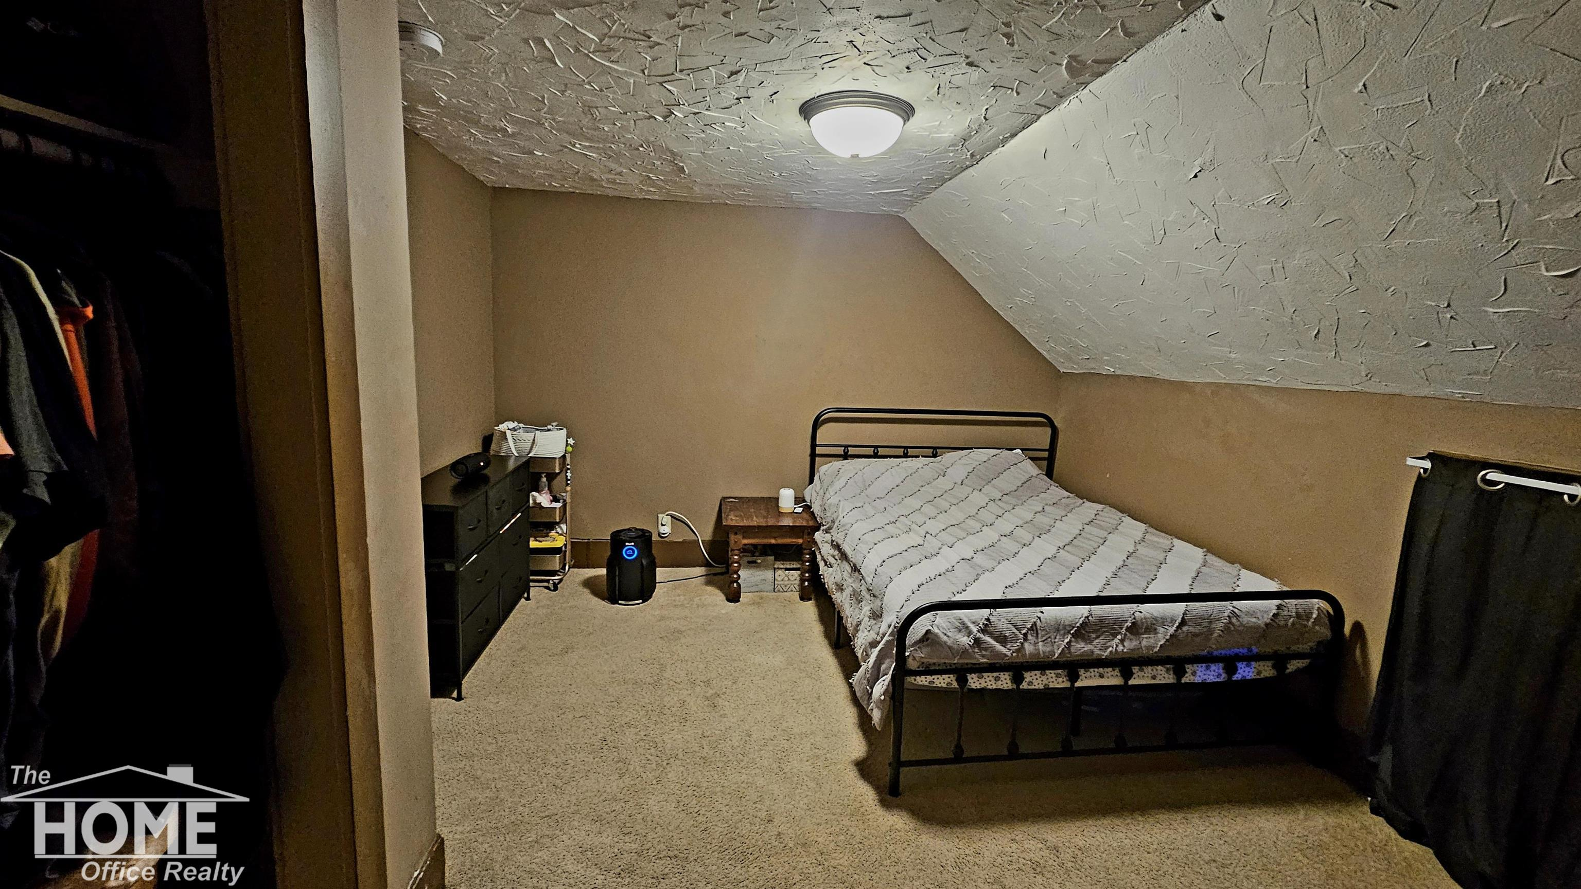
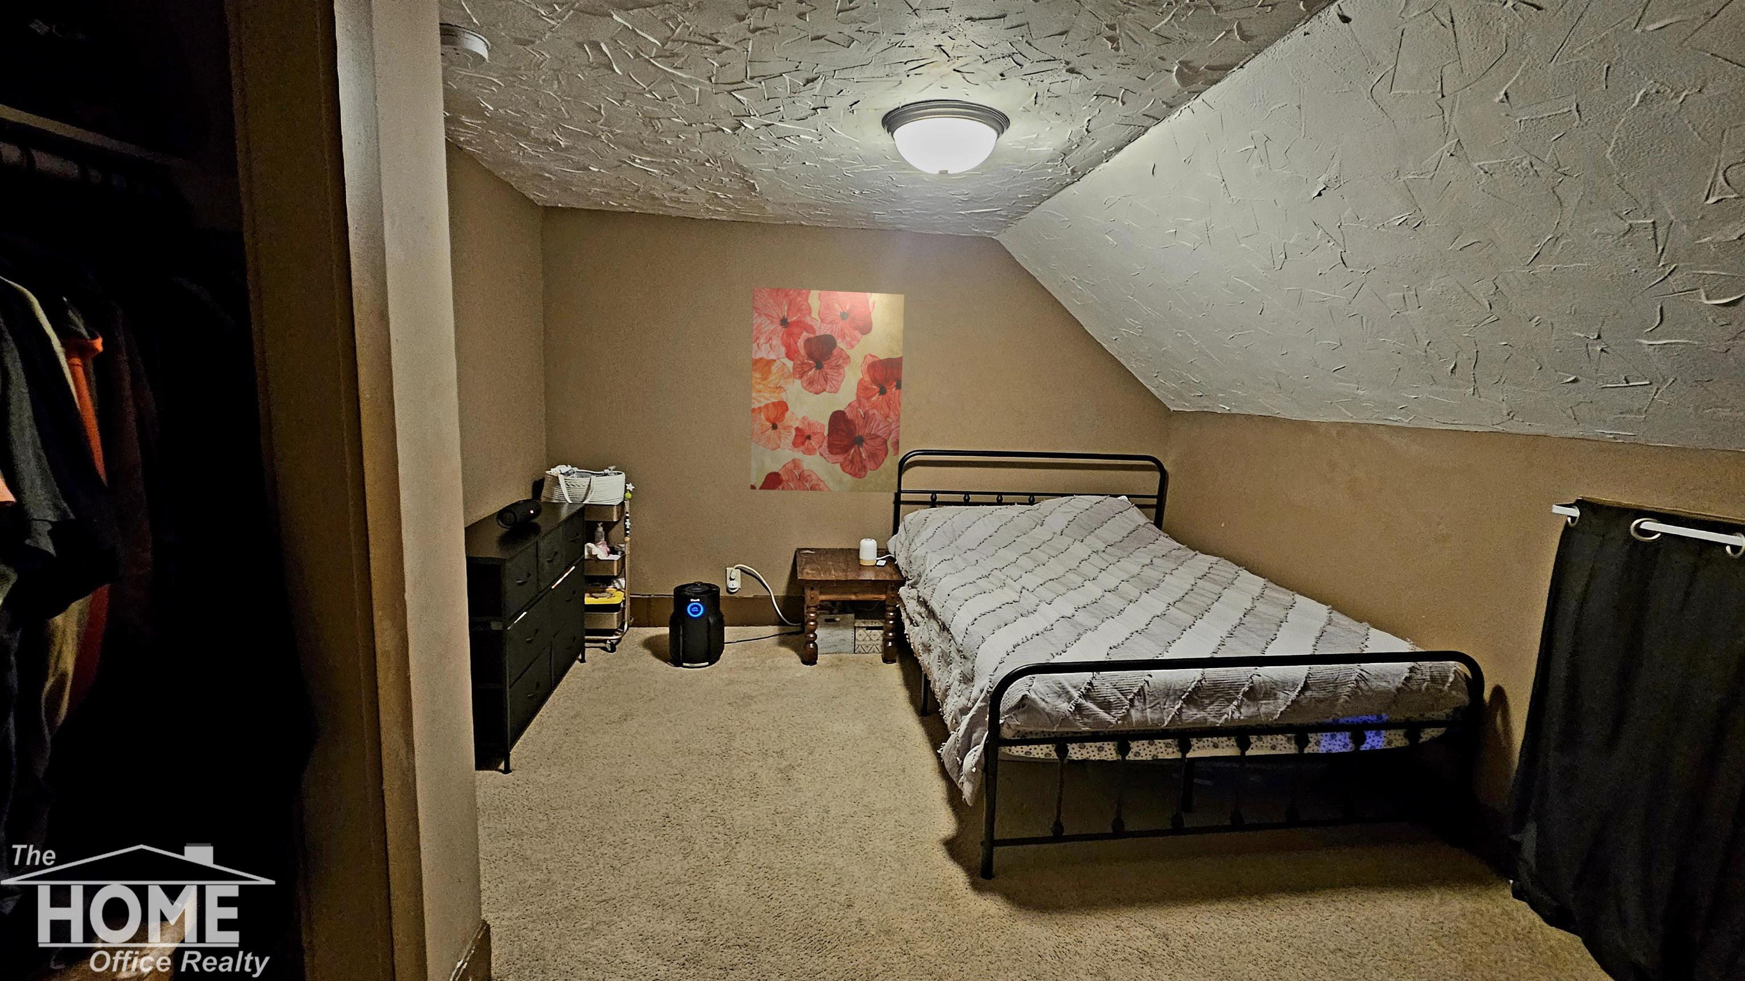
+ wall art [750,286,905,493]
